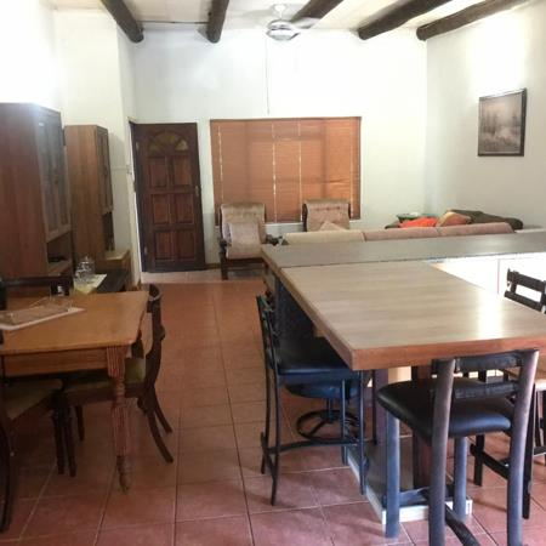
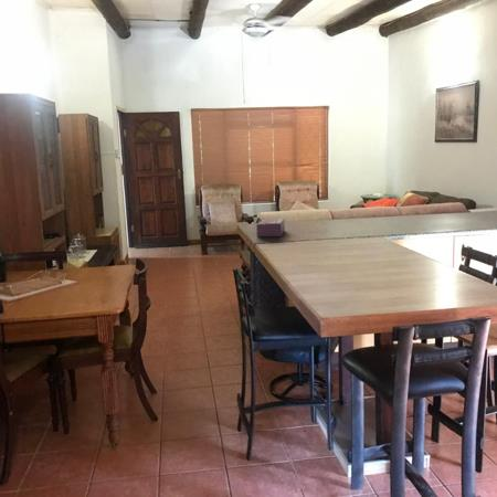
+ tissue box [255,218,286,237]
